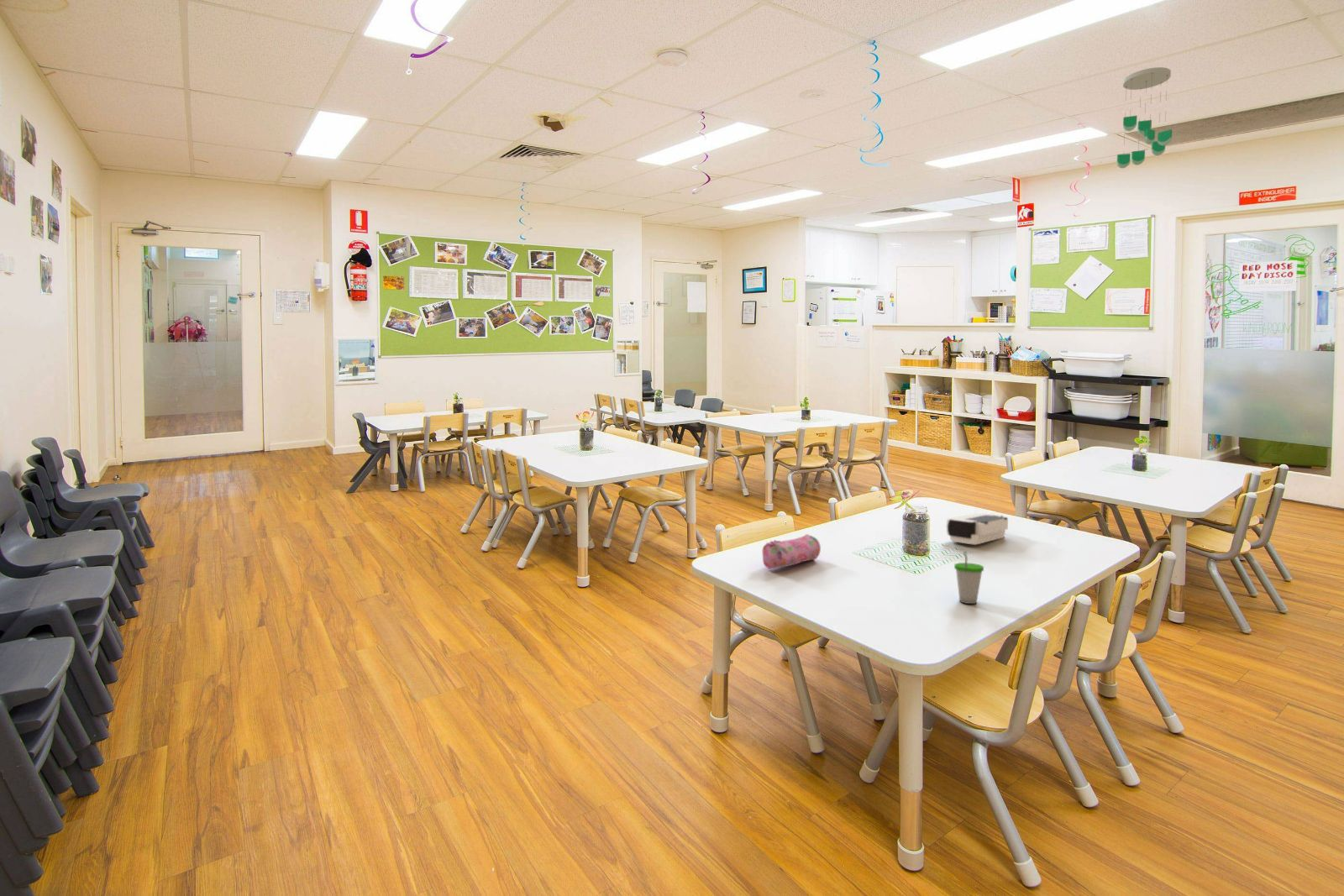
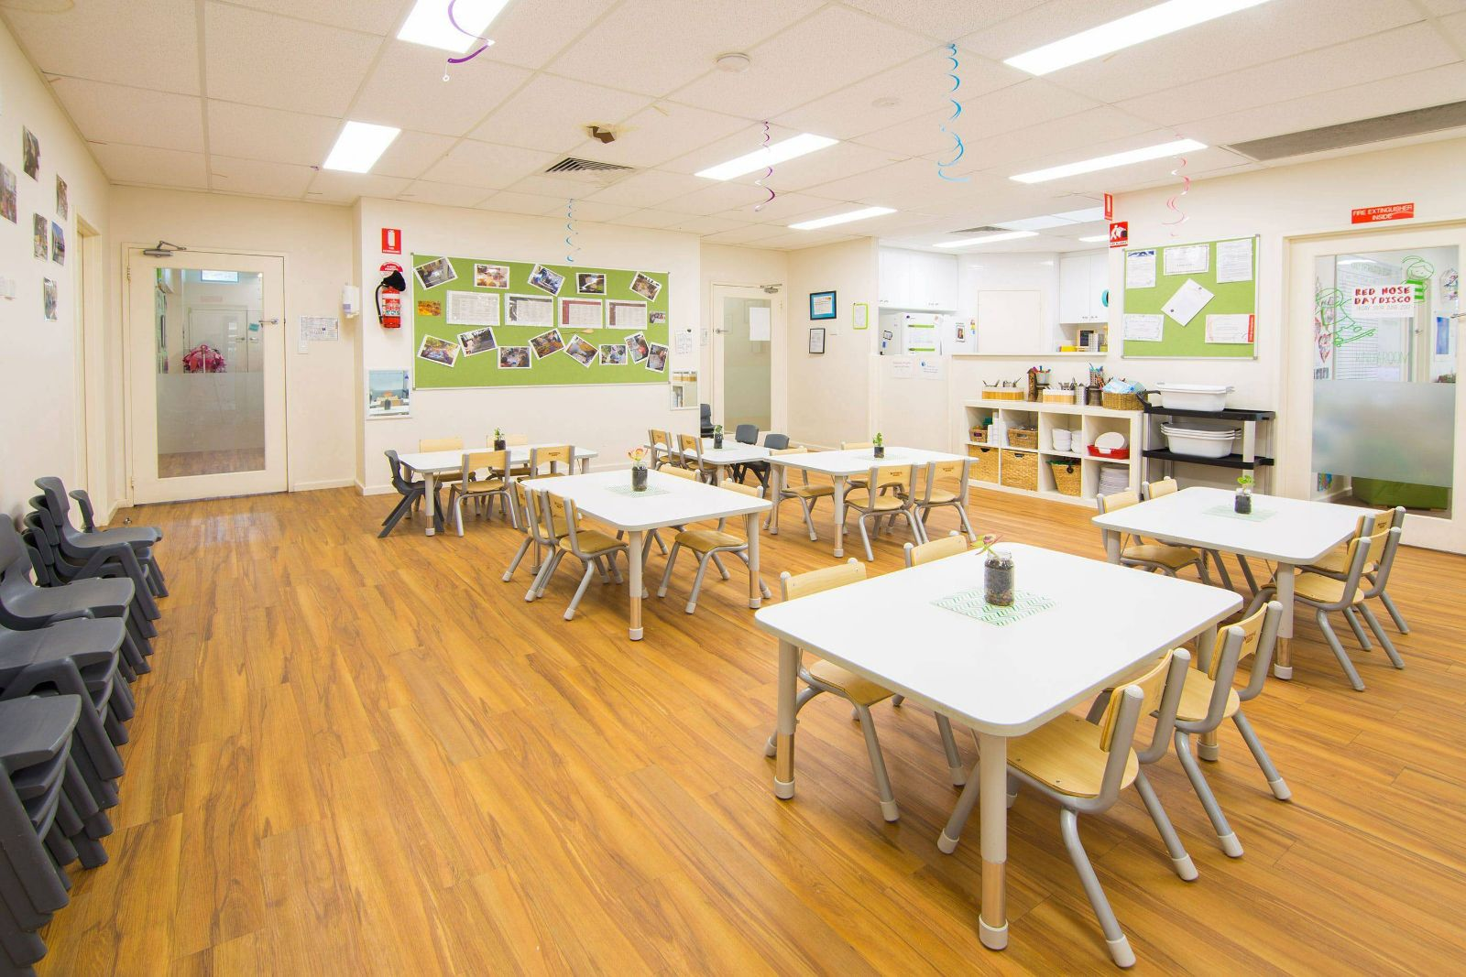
- cup [953,551,984,605]
- ceiling mobile [1116,66,1173,169]
- tissue box [945,512,1009,546]
- pencil case [762,533,822,569]
